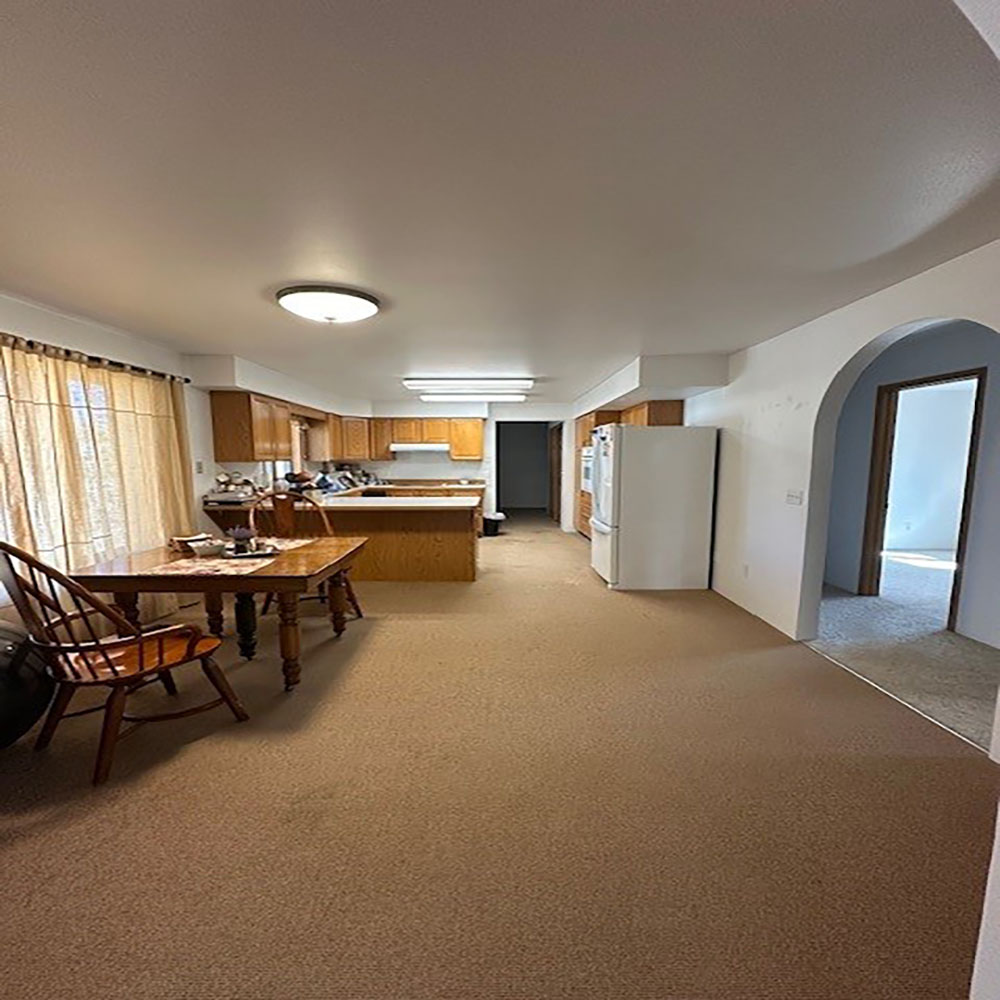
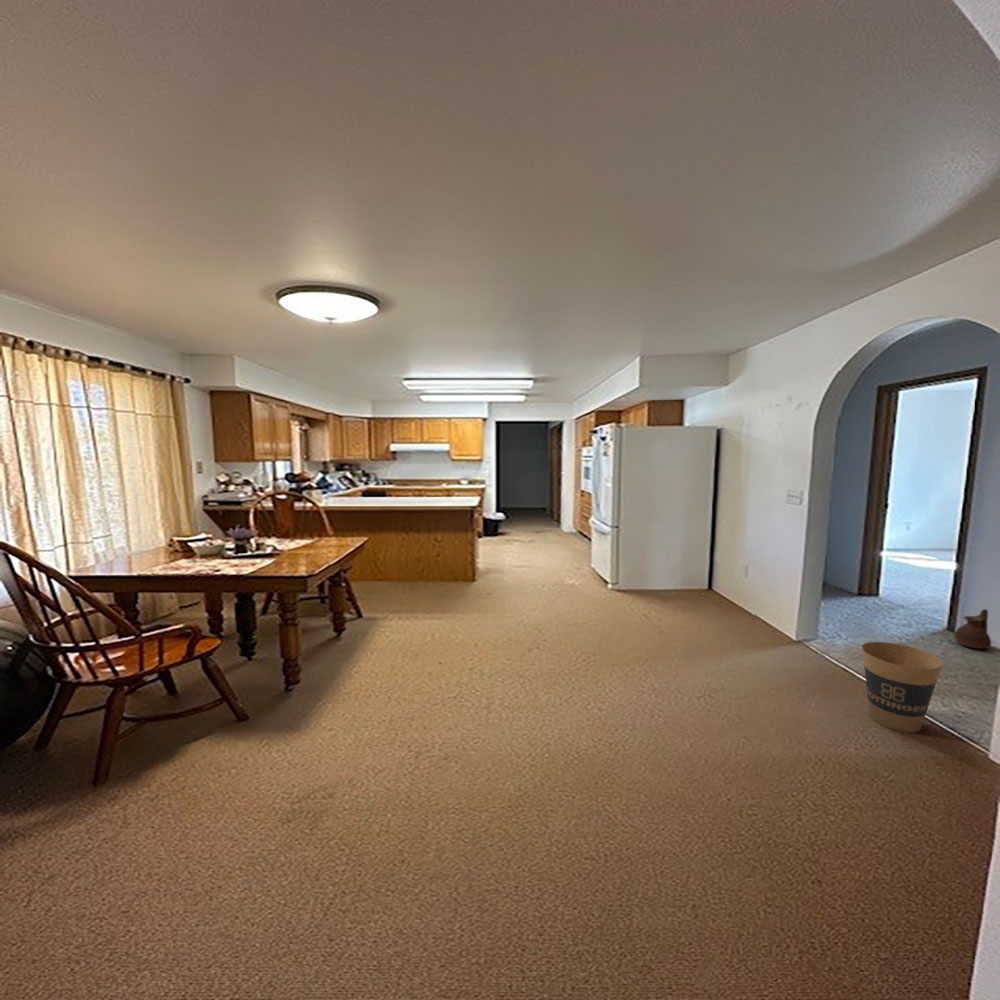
+ ceramic jug [954,608,992,649]
+ trash can [861,641,943,734]
